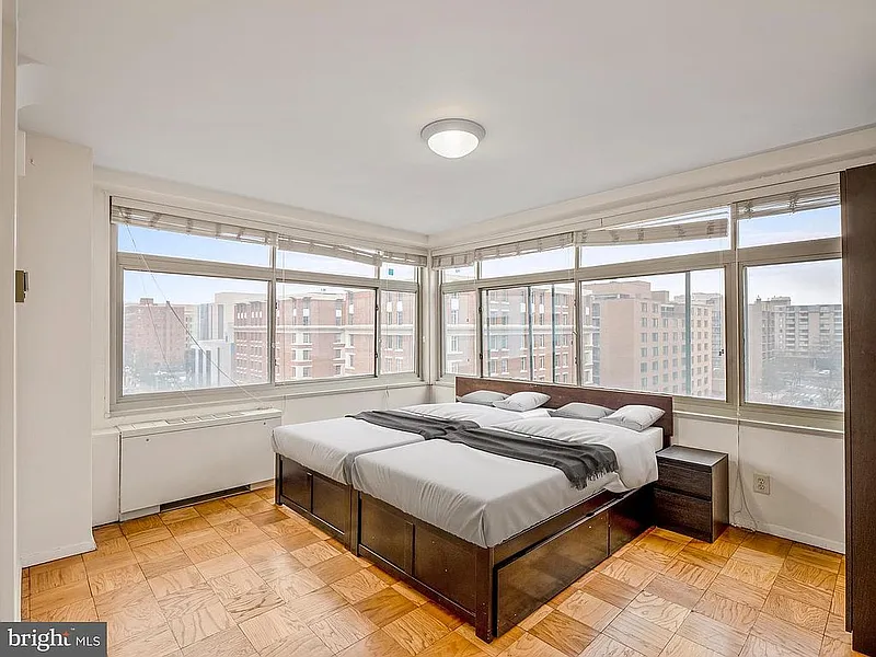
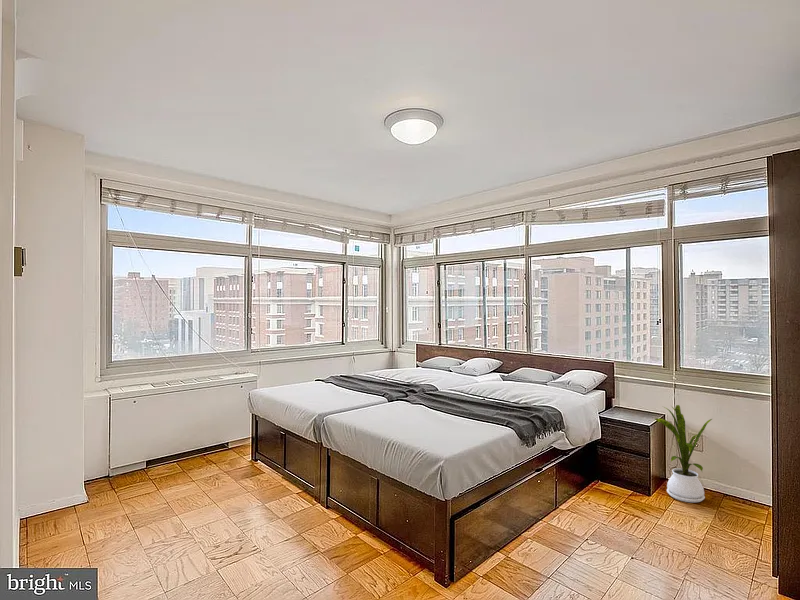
+ house plant [654,404,713,504]
